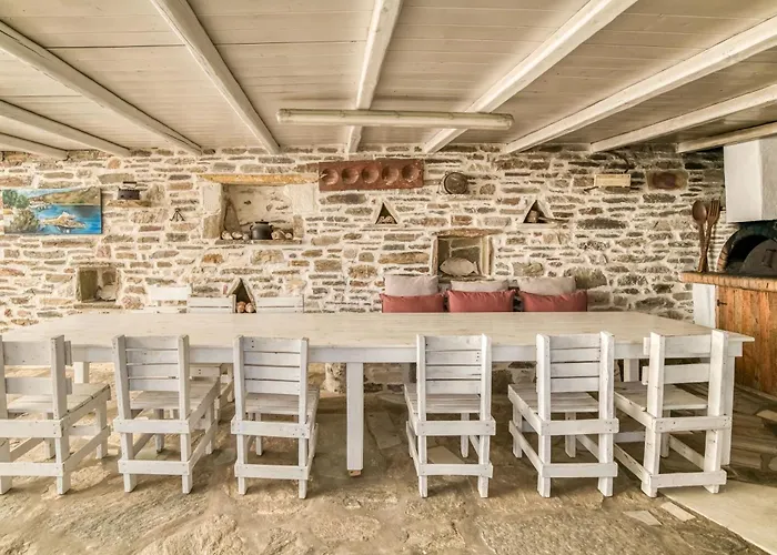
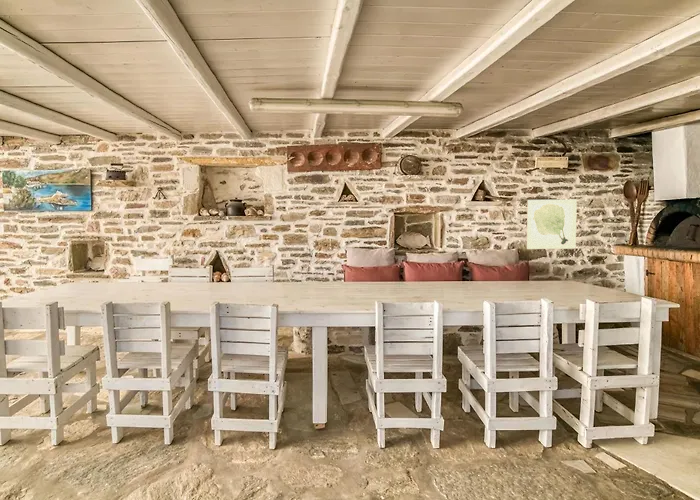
+ wall art [526,198,578,250]
